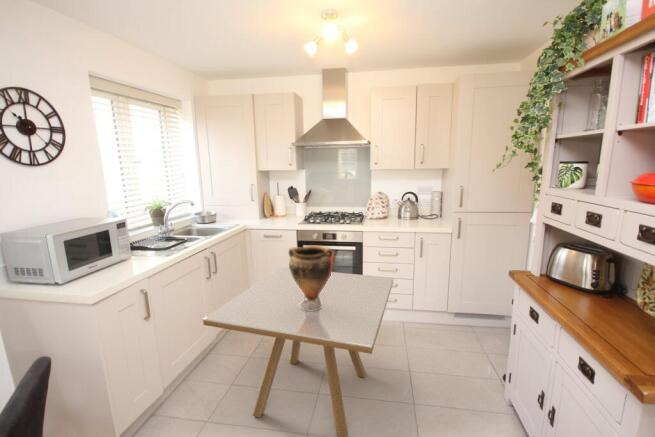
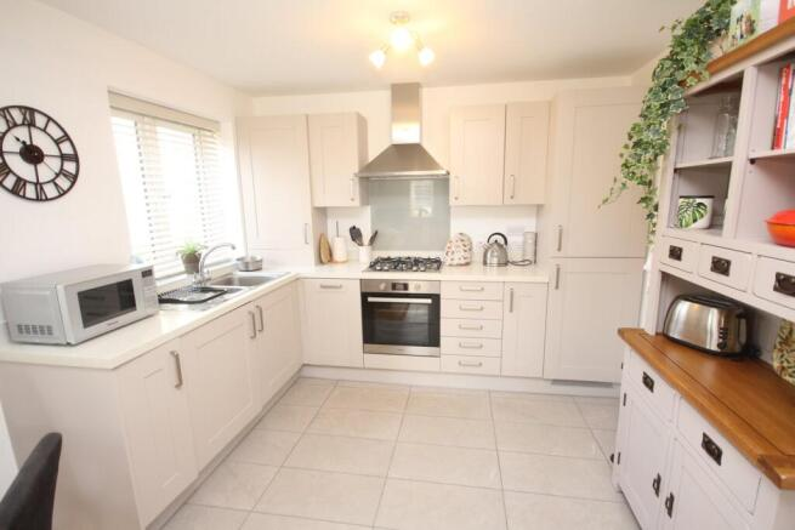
- dining table [202,266,394,437]
- vase [287,244,335,311]
